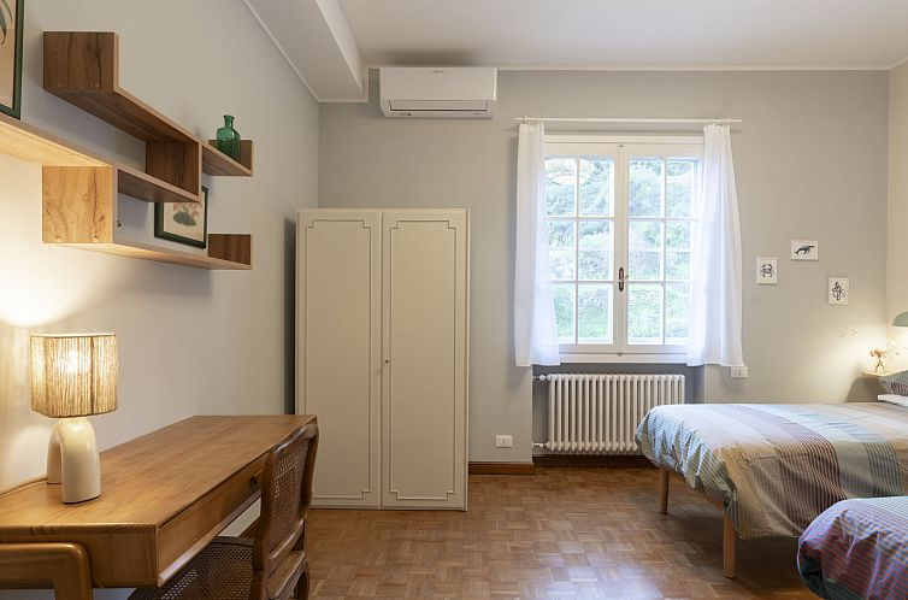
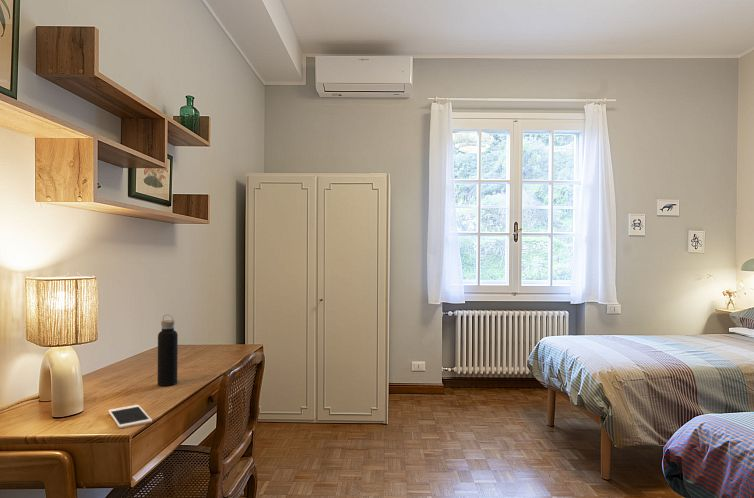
+ cell phone [107,404,153,430]
+ water bottle [157,314,179,387]
